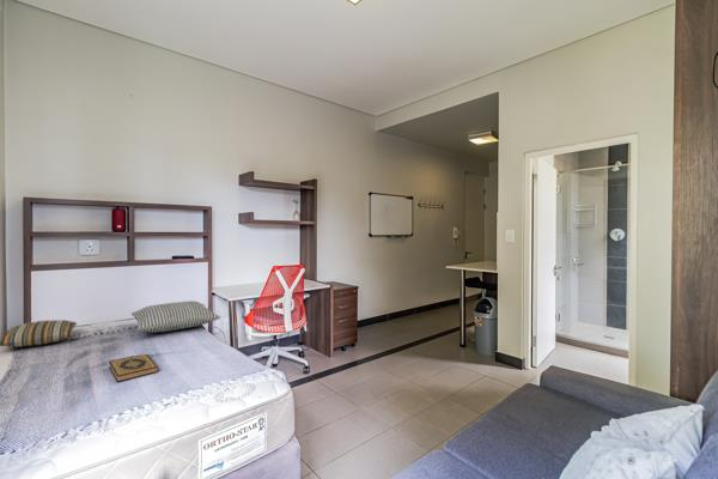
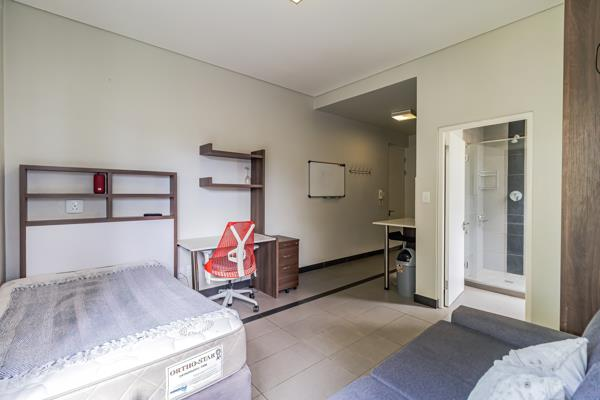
- pillow [130,299,221,334]
- hardback book [108,353,159,383]
- pillow [0,319,78,348]
